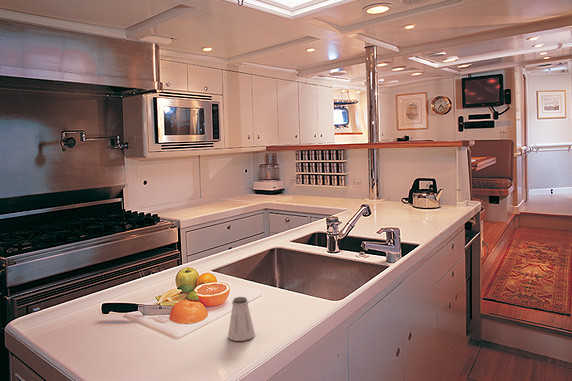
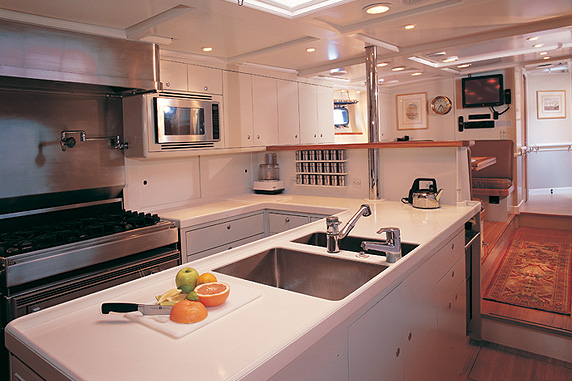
- saltshaker [227,296,256,342]
